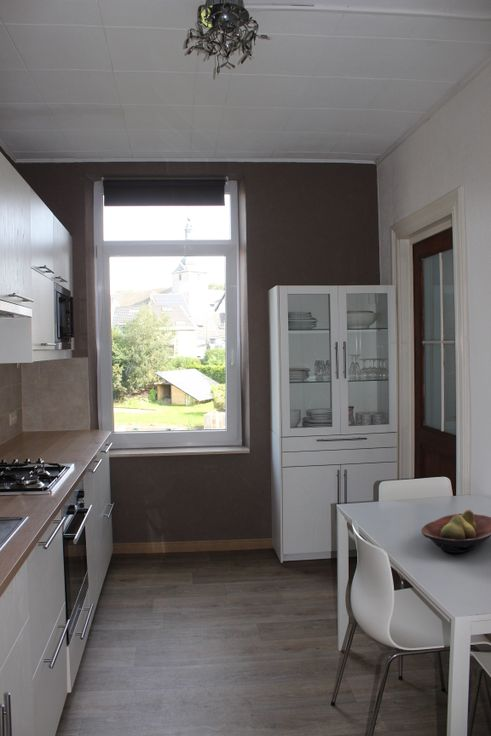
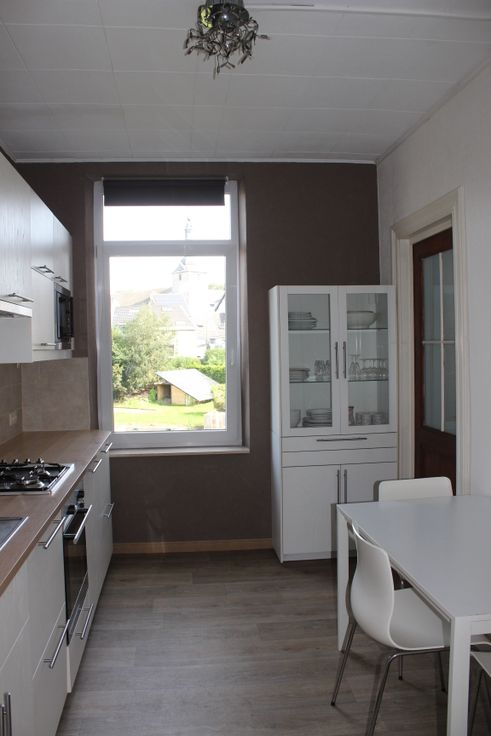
- fruit bowl [420,509,491,554]
